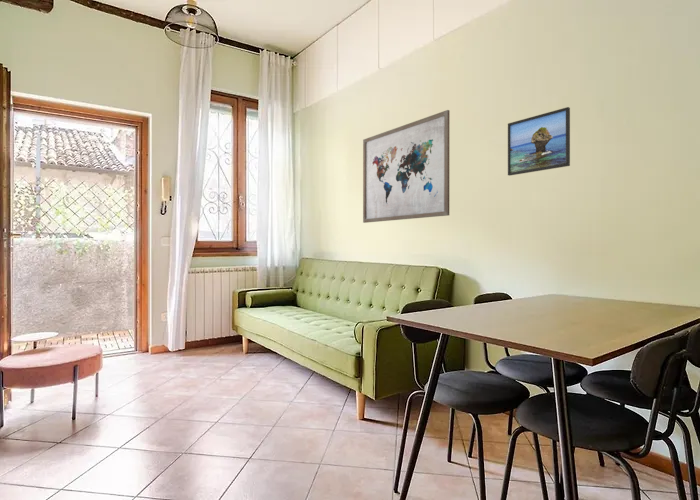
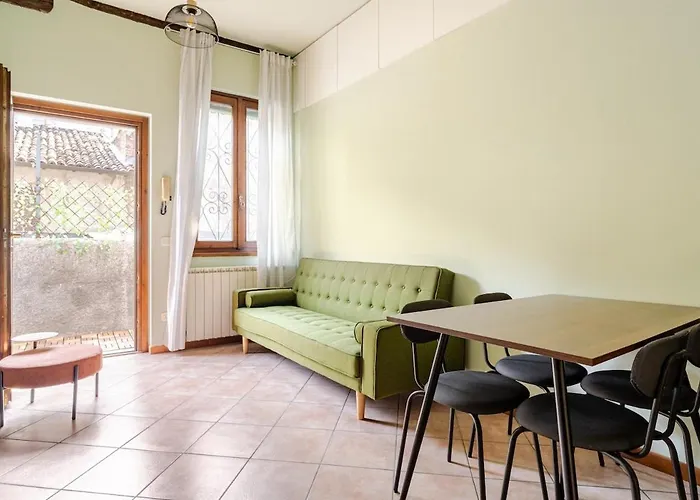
- wall art [362,109,451,224]
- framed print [507,106,571,177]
